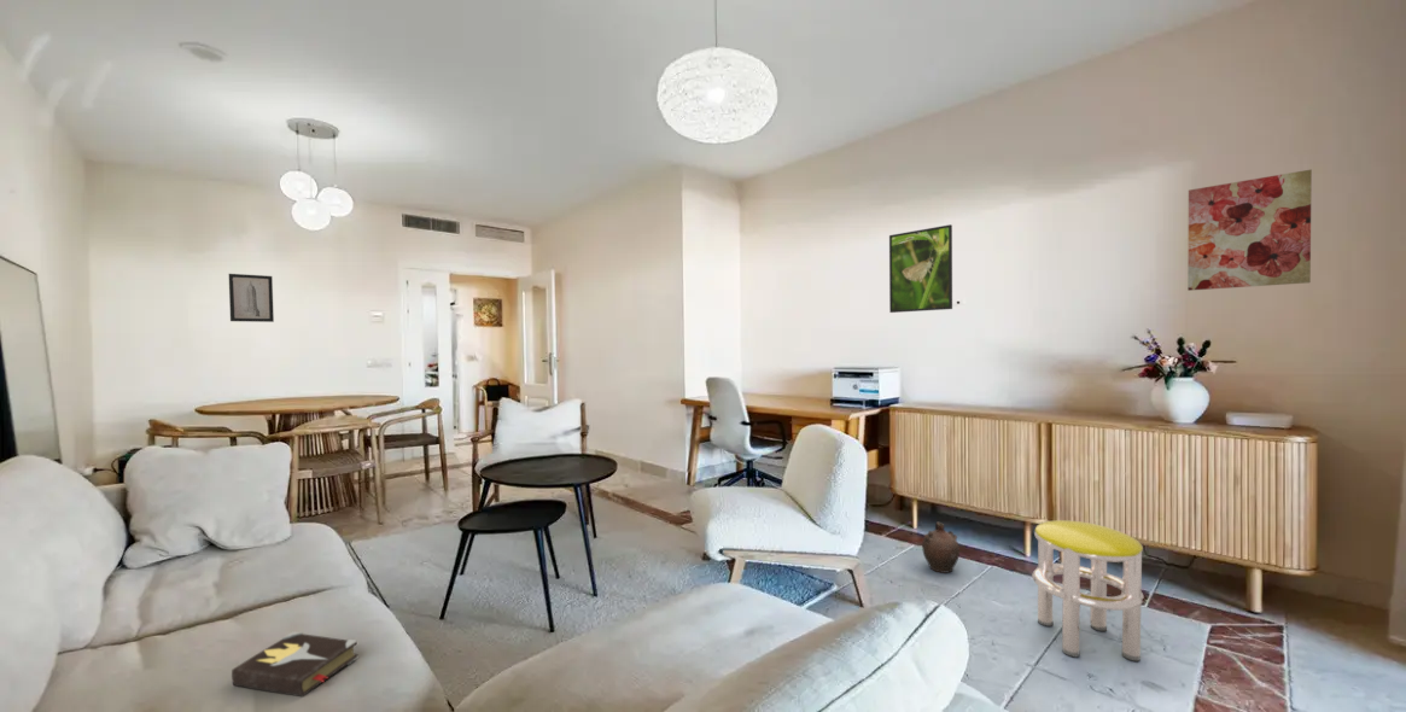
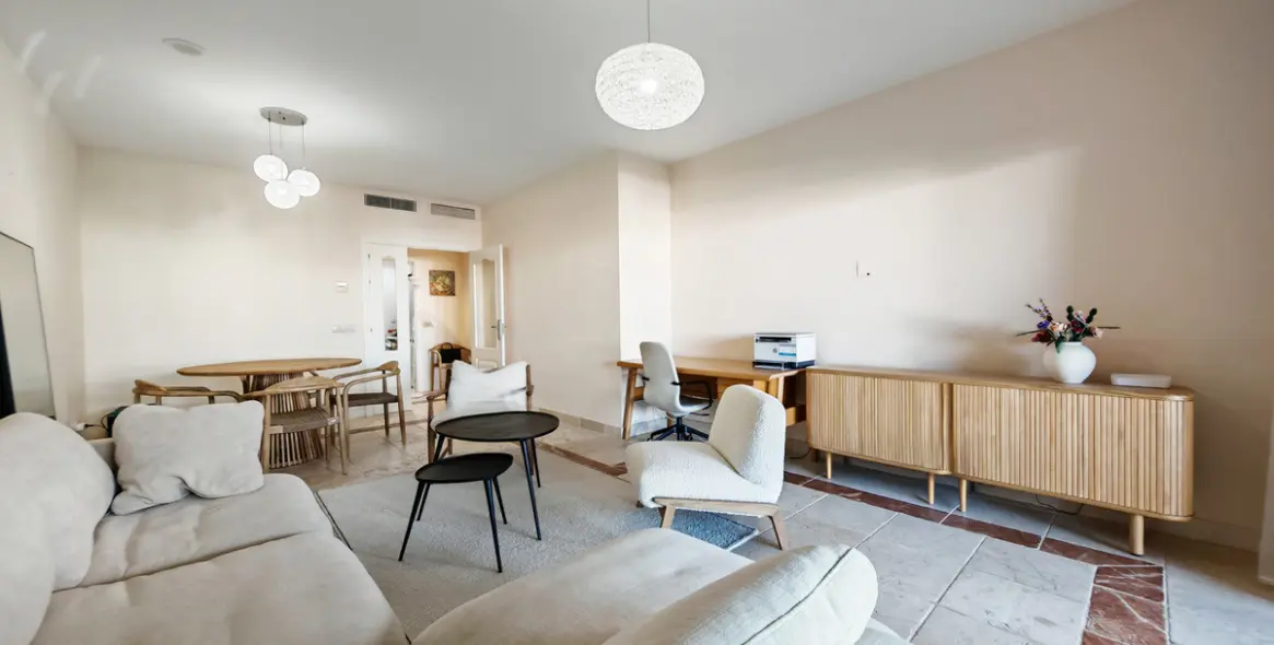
- wall art [1186,169,1313,292]
- stool [1031,519,1145,663]
- hardback book [231,631,360,698]
- ceramic jug [921,521,961,574]
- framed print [888,223,953,314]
- wall art [228,273,275,323]
